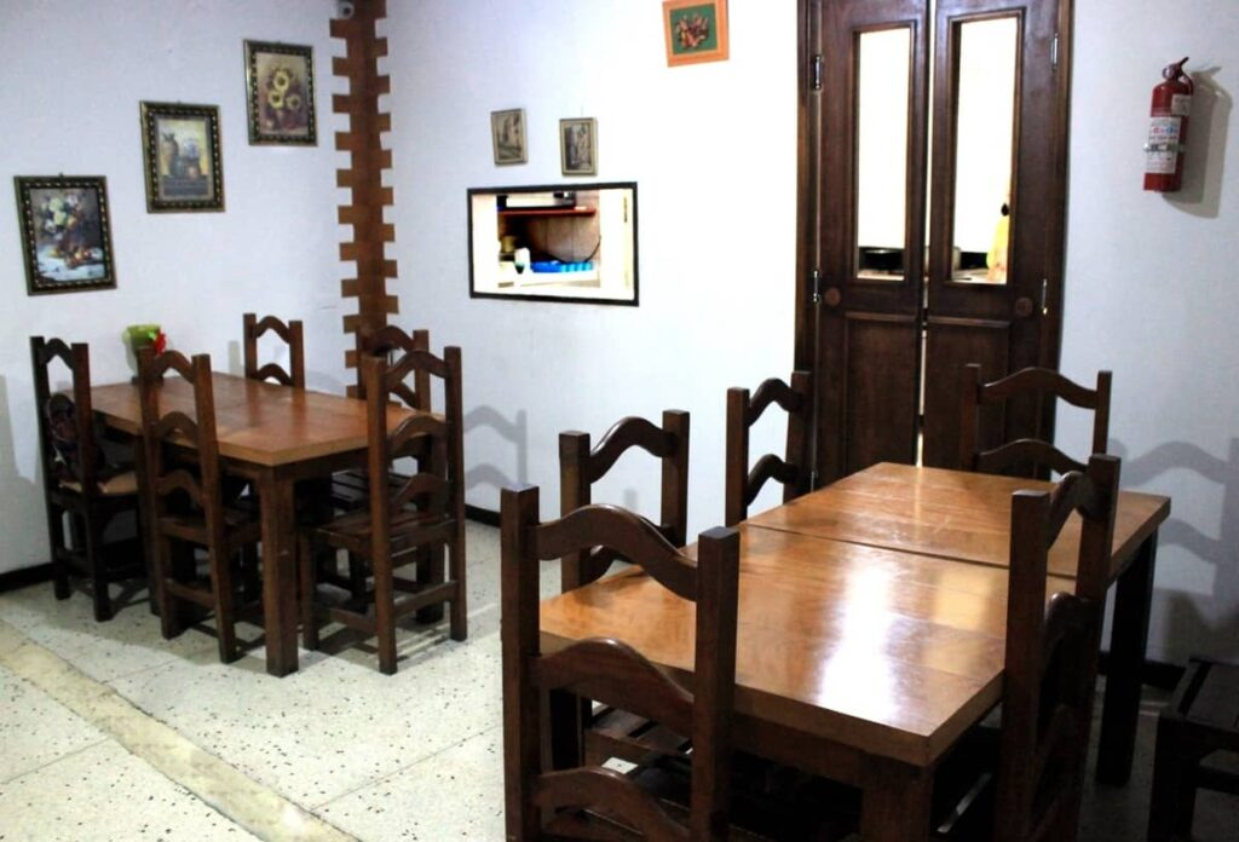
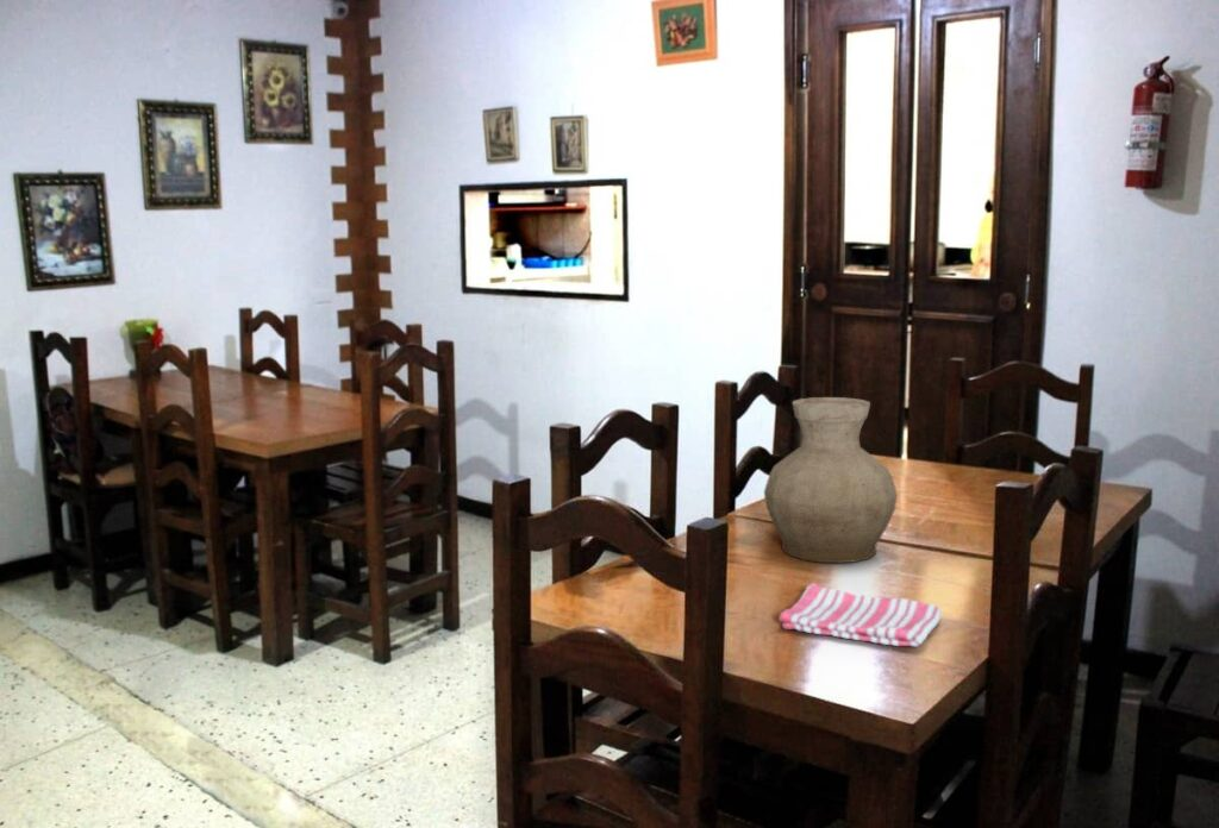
+ vase [763,396,899,564]
+ dish towel [779,582,943,647]
